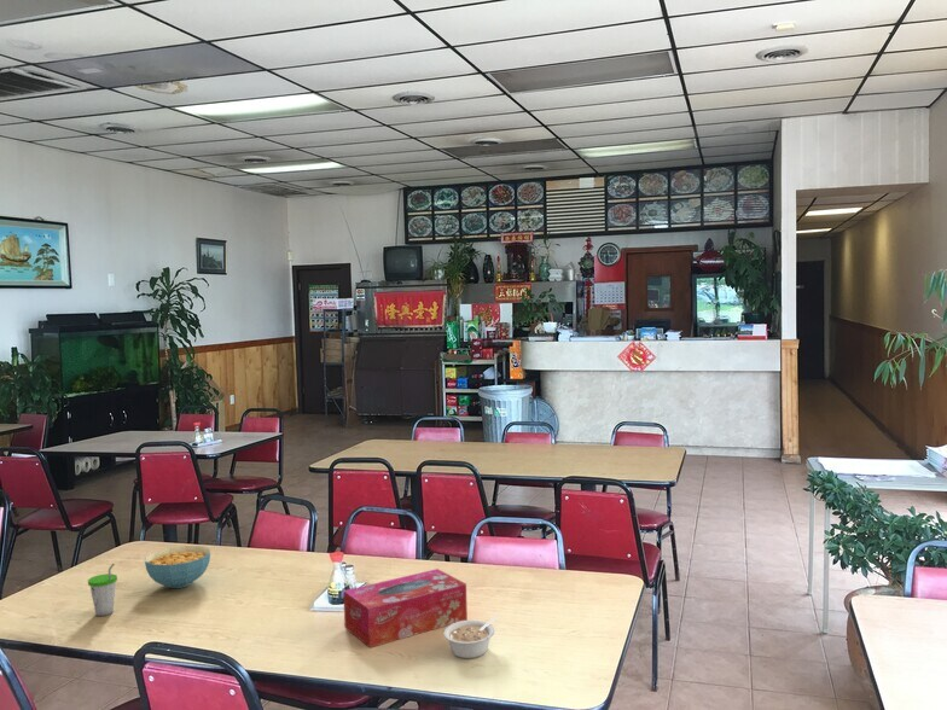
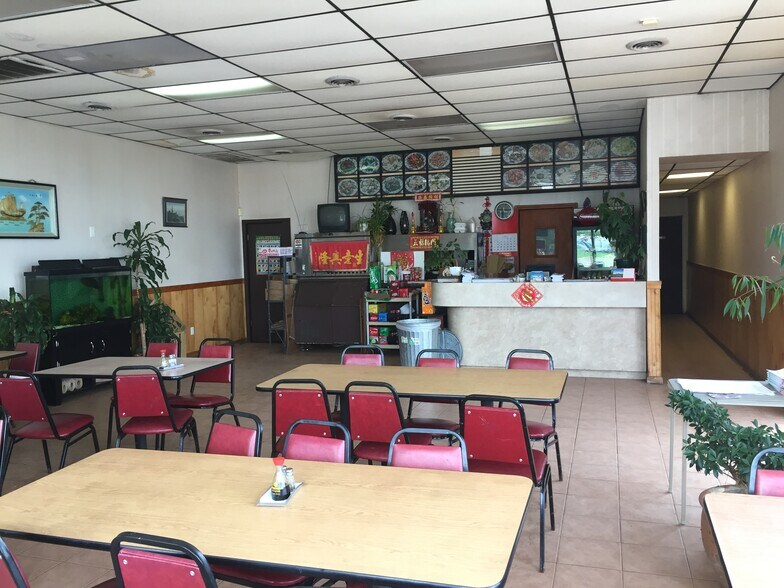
- legume [443,615,499,659]
- cereal bowl [144,545,211,589]
- tissue box [342,568,469,648]
- cup [87,563,118,617]
